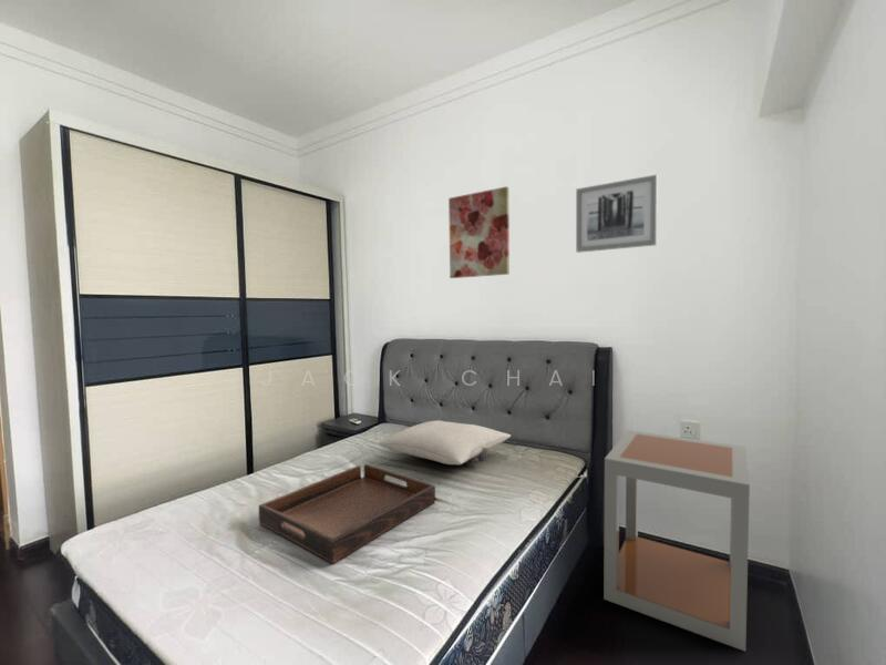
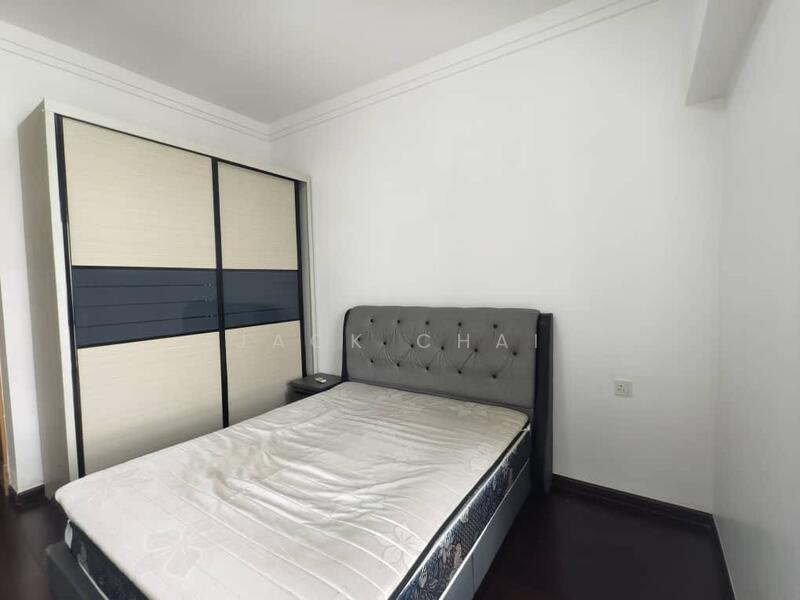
- pillow [378,419,512,466]
- side table [602,429,751,653]
- serving tray [258,463,436,564]
- wall art [575,174,659,254]
- wall art [447,185,511,279]
